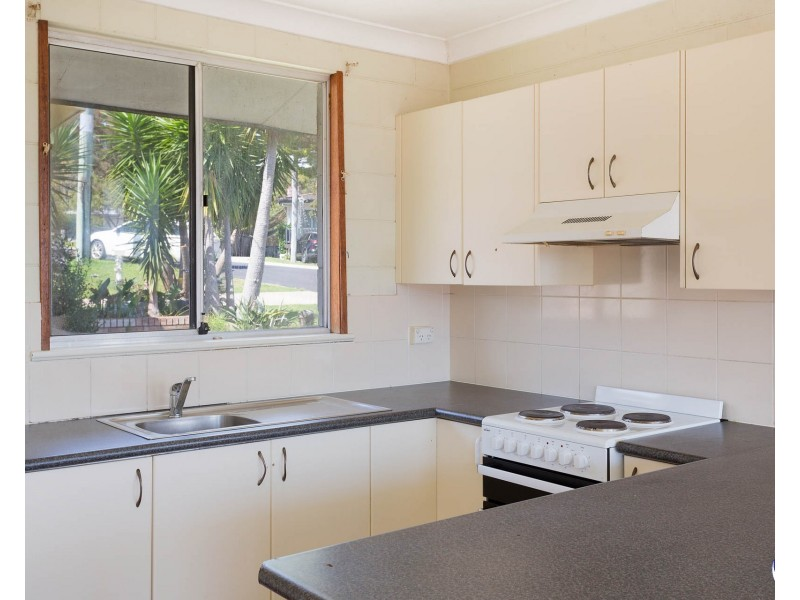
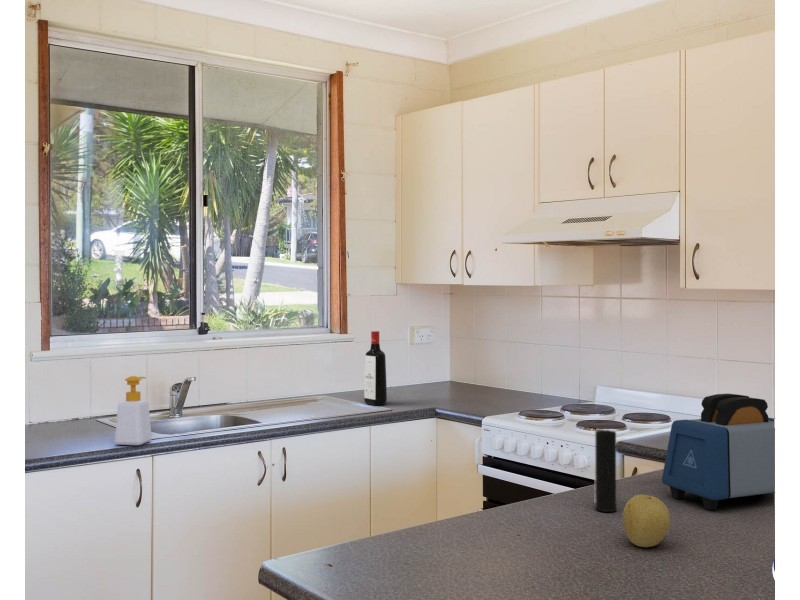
+ soap bottle [114,375,153,446]
+ cup [594,429,617,513]
+ toaster [661,393,775,511]
+ liquor bottle [363,330,388,406]
+ fruit [622,493,671,548]
